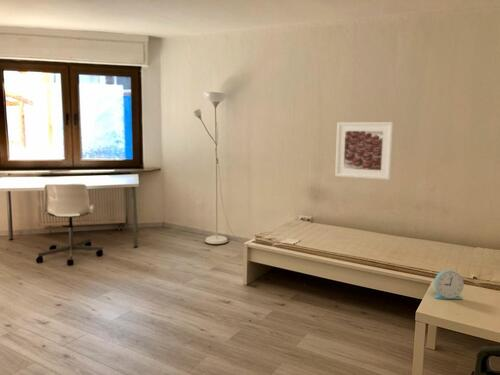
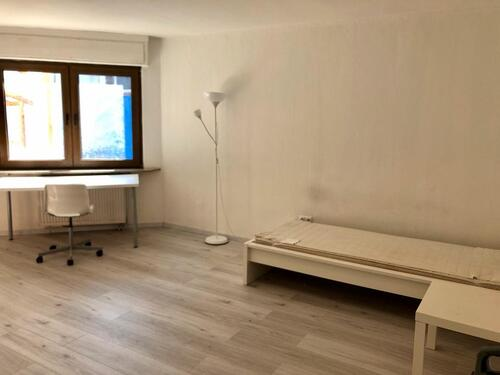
- alarm clock [433,269,465,300]
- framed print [334,121,394,181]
